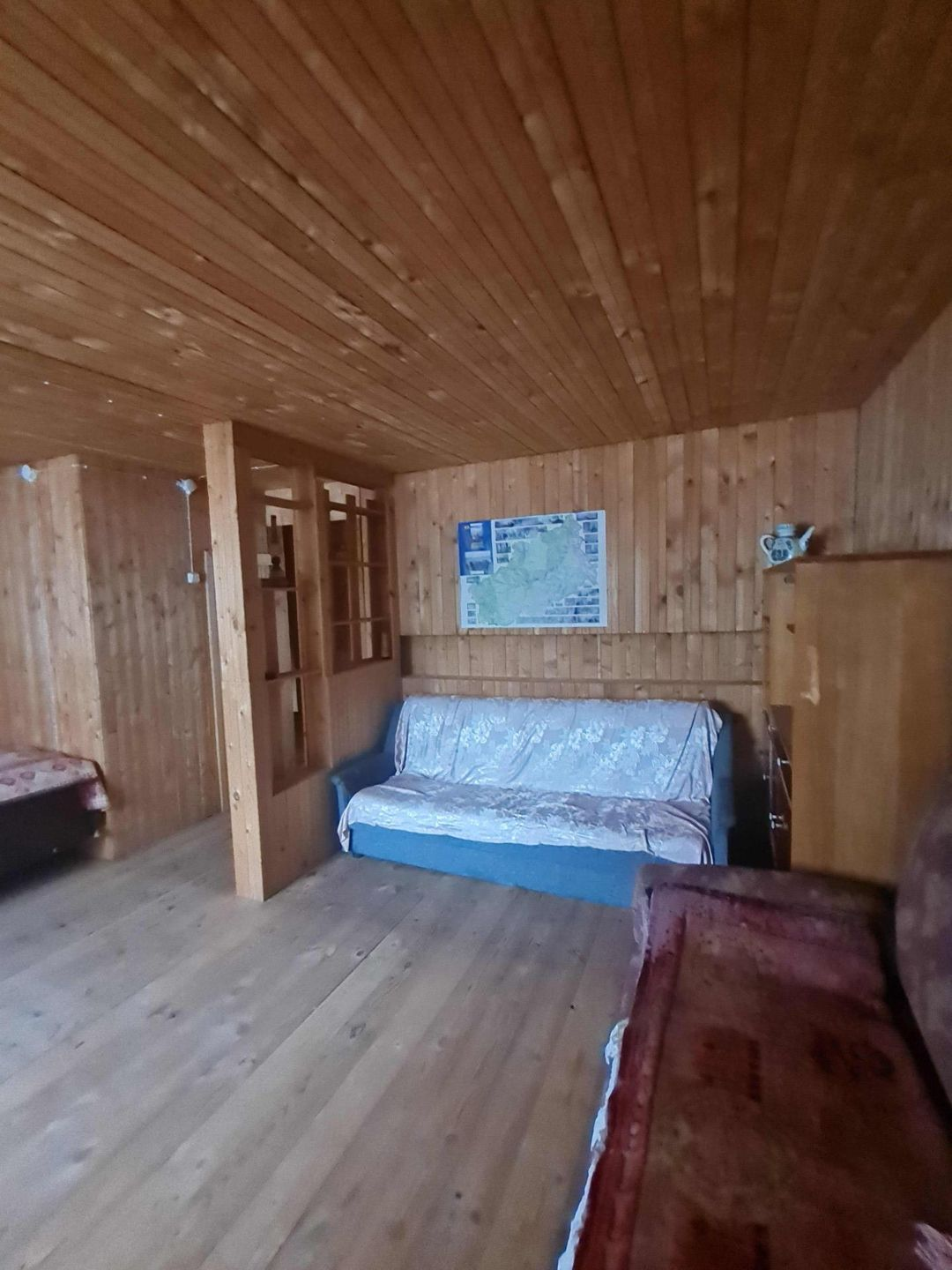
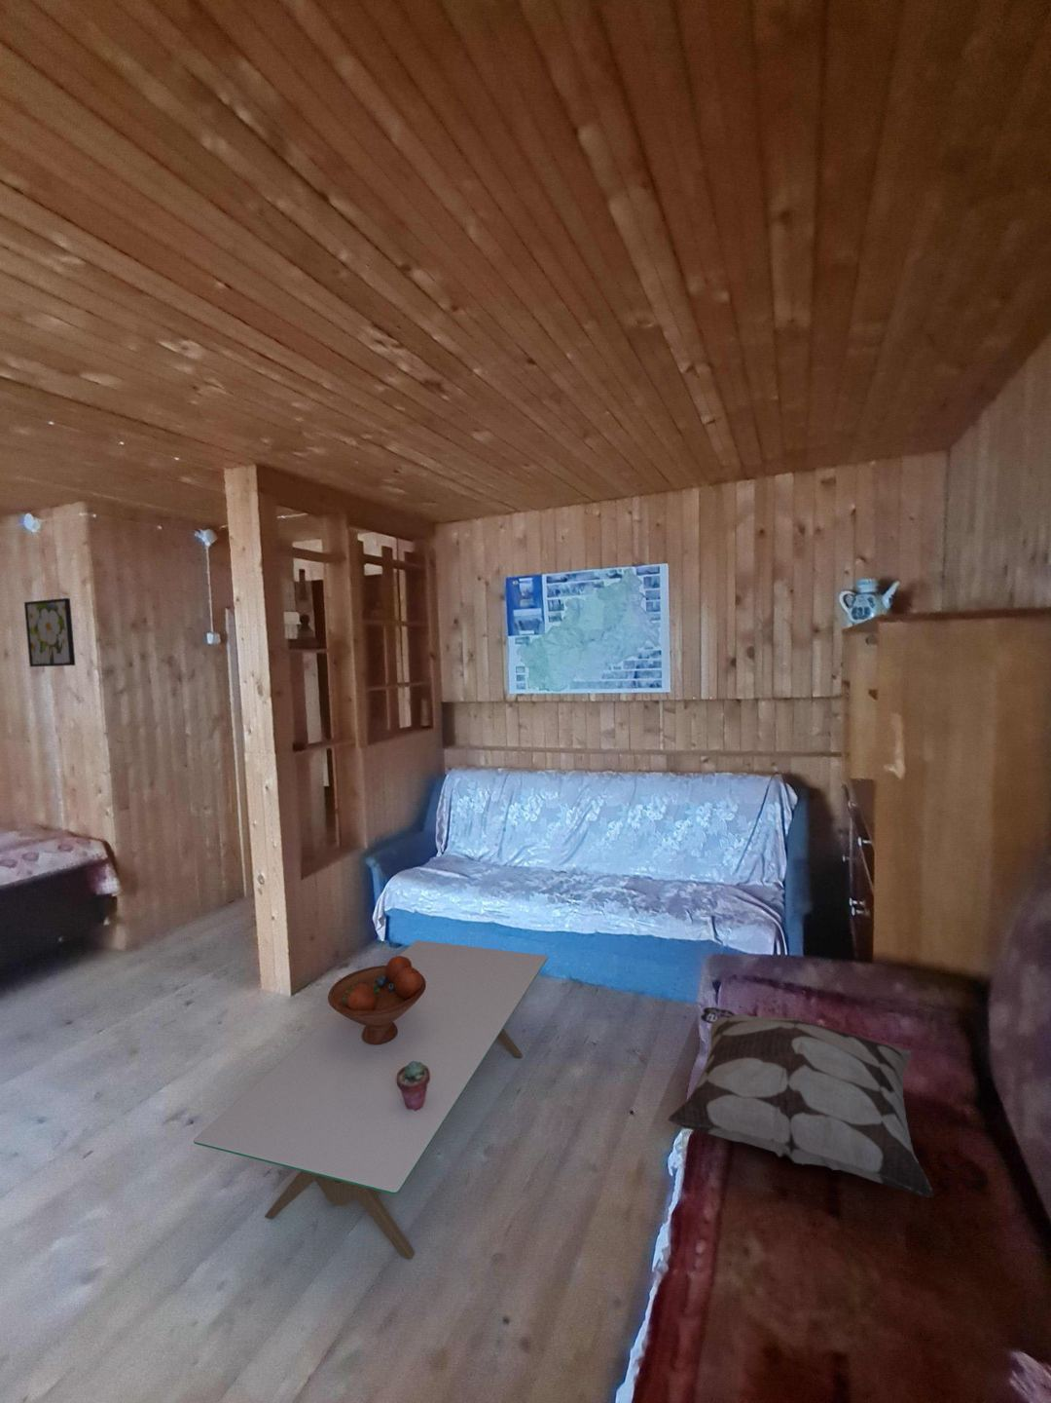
+ fruit bowl [327,954,426,1045]
+ potted succulent [396,1061,431,1111]
+ decorative pillow [668,1006,934,1200]
+ coffee table [193,939,549,1259]
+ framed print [23,598,76,668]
